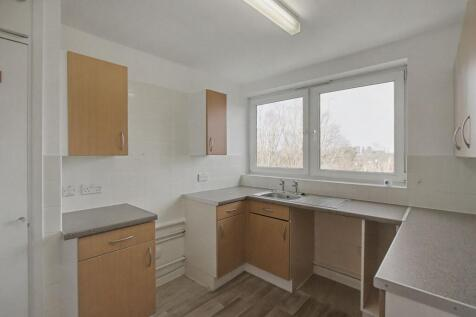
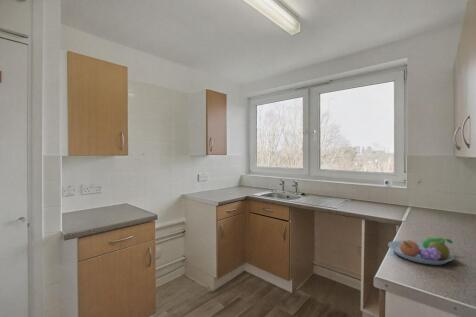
+ fruit bowl [387,237,455,266]
